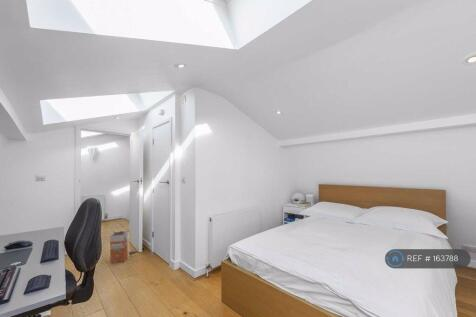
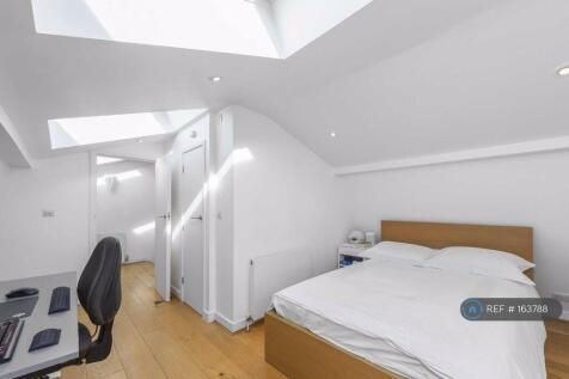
- waste bin [109,230,129,264]
